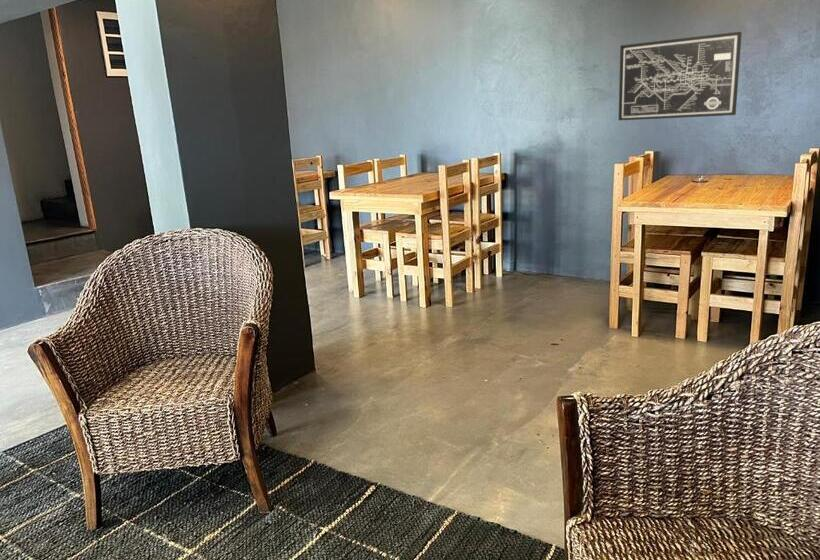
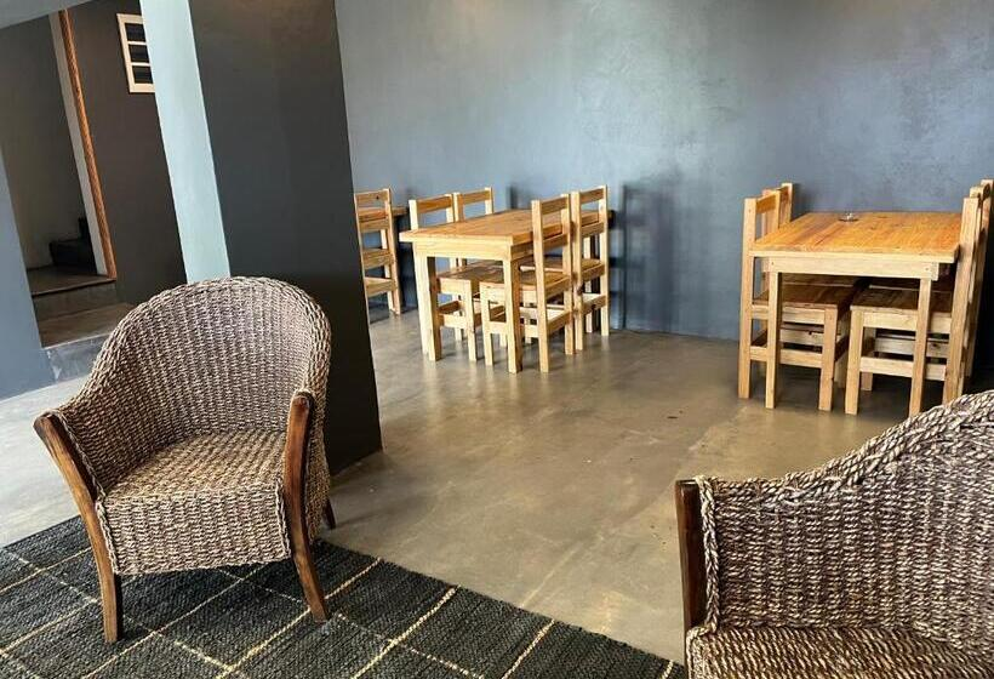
- wall art [618,31,743,121]
